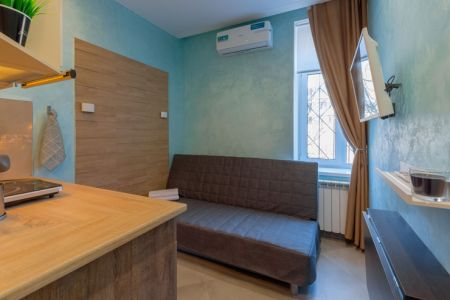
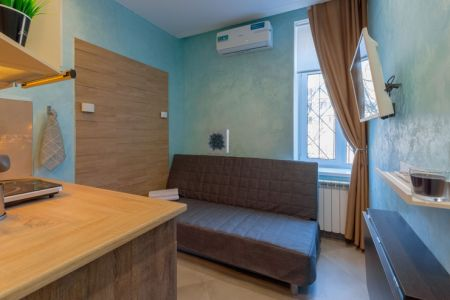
+ wall art [206,129,229,154]
